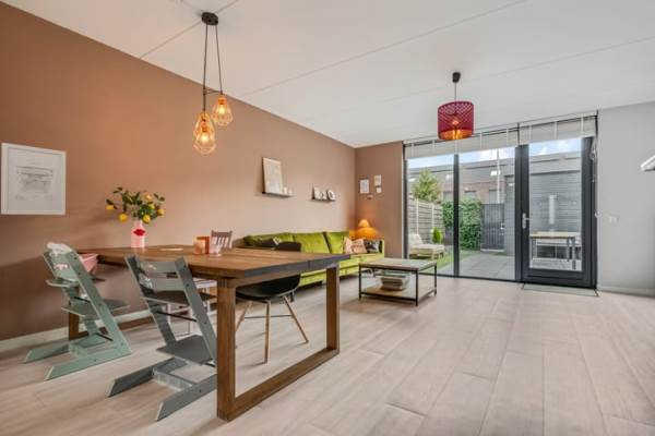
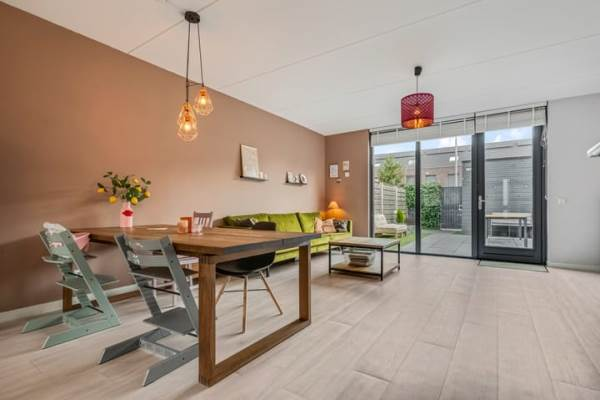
- wall art [0,142,67,216]
